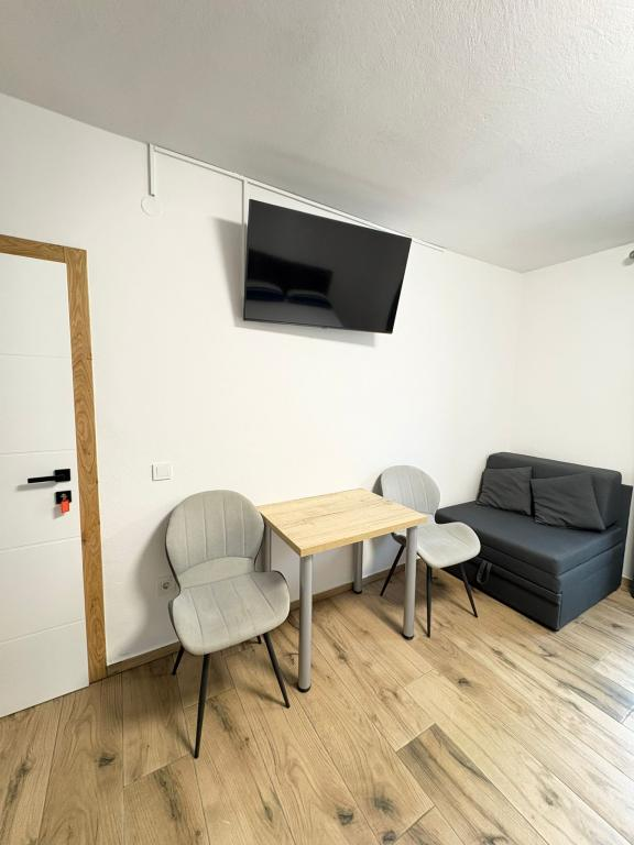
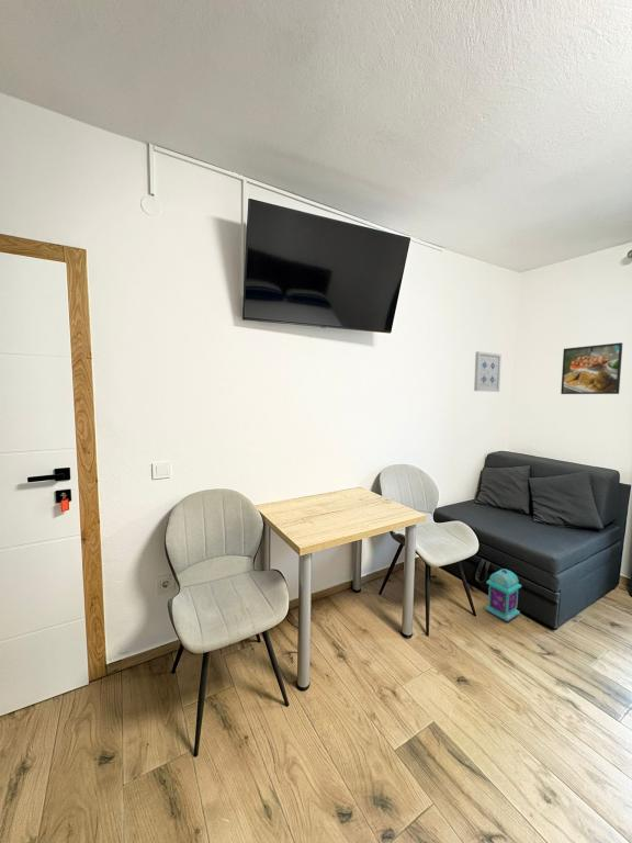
+ lantern [484,567,522,622]
+ wall art [473,350,503,393]
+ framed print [560,341,623,395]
